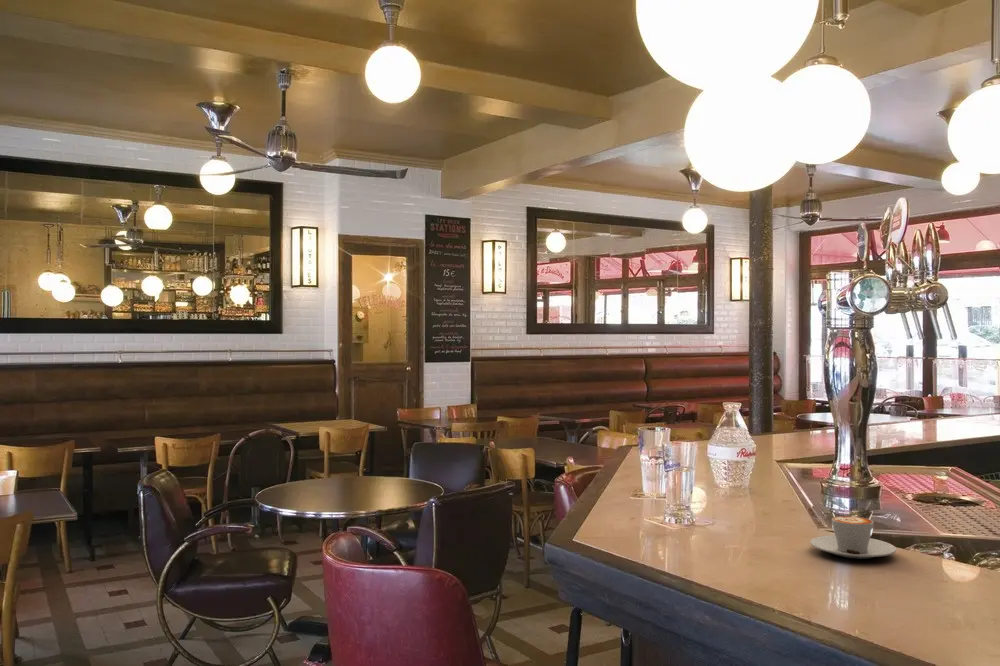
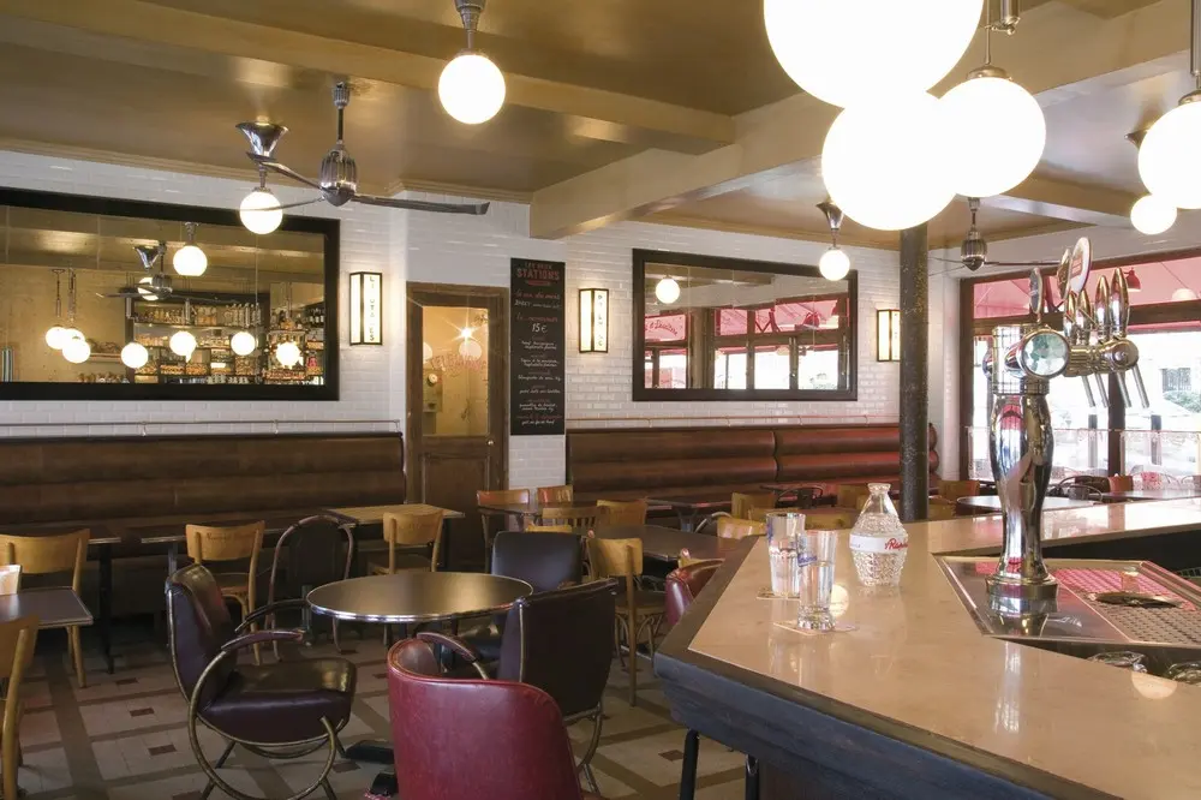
- coffee cup [809,515,897,559]
